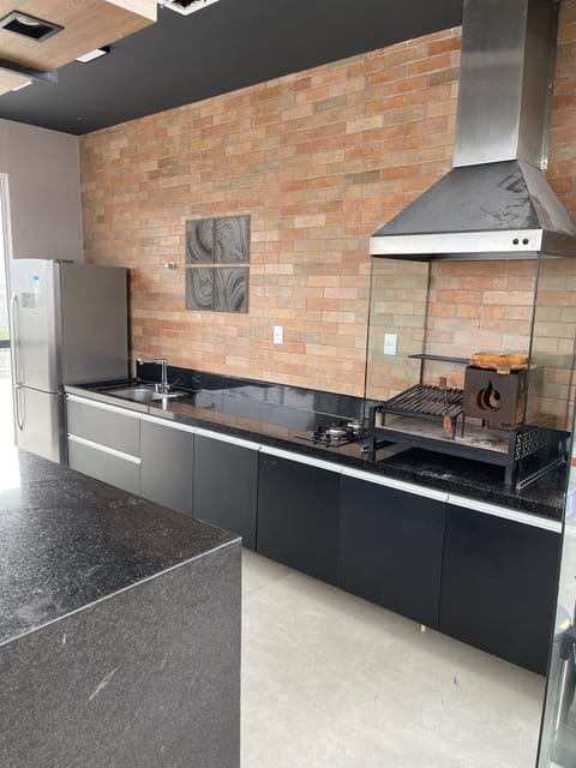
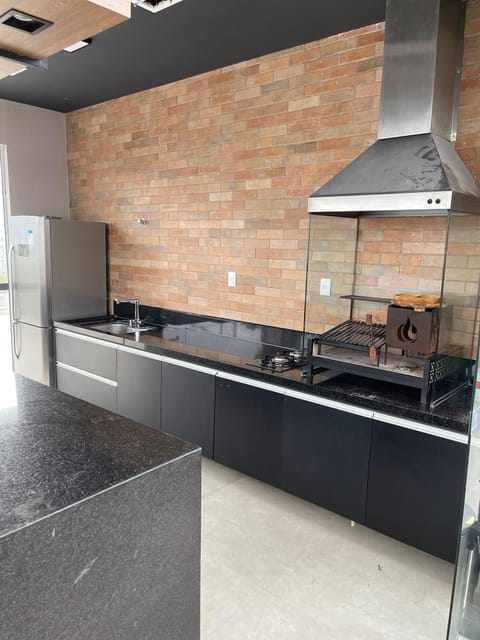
- wall art [184,214,252,316]
